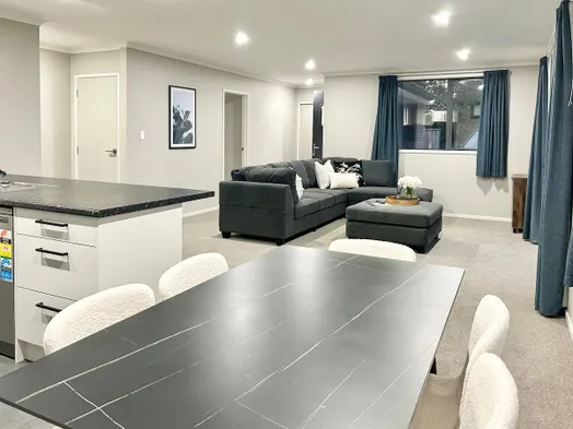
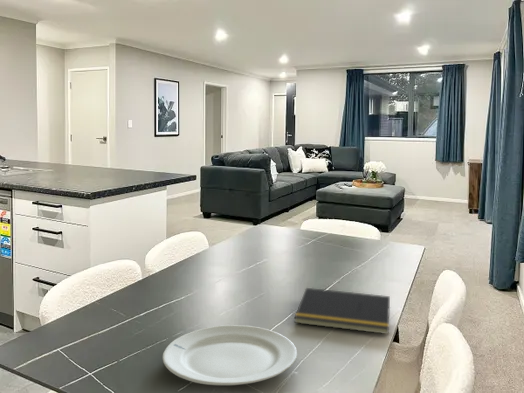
+ notepad [293,287,391,335]
+ chinaware [162,324,298,386]
